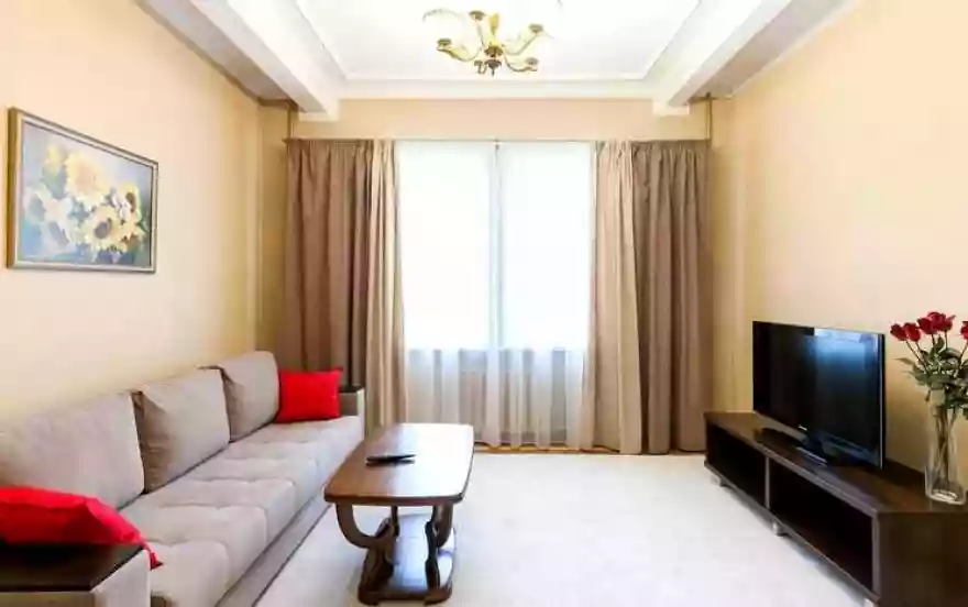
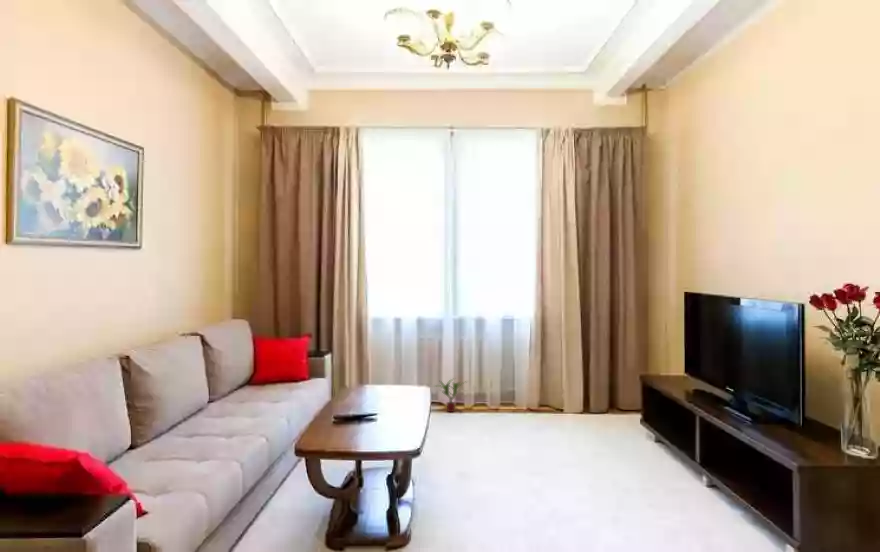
+ potted plant [433,377,470,413]
